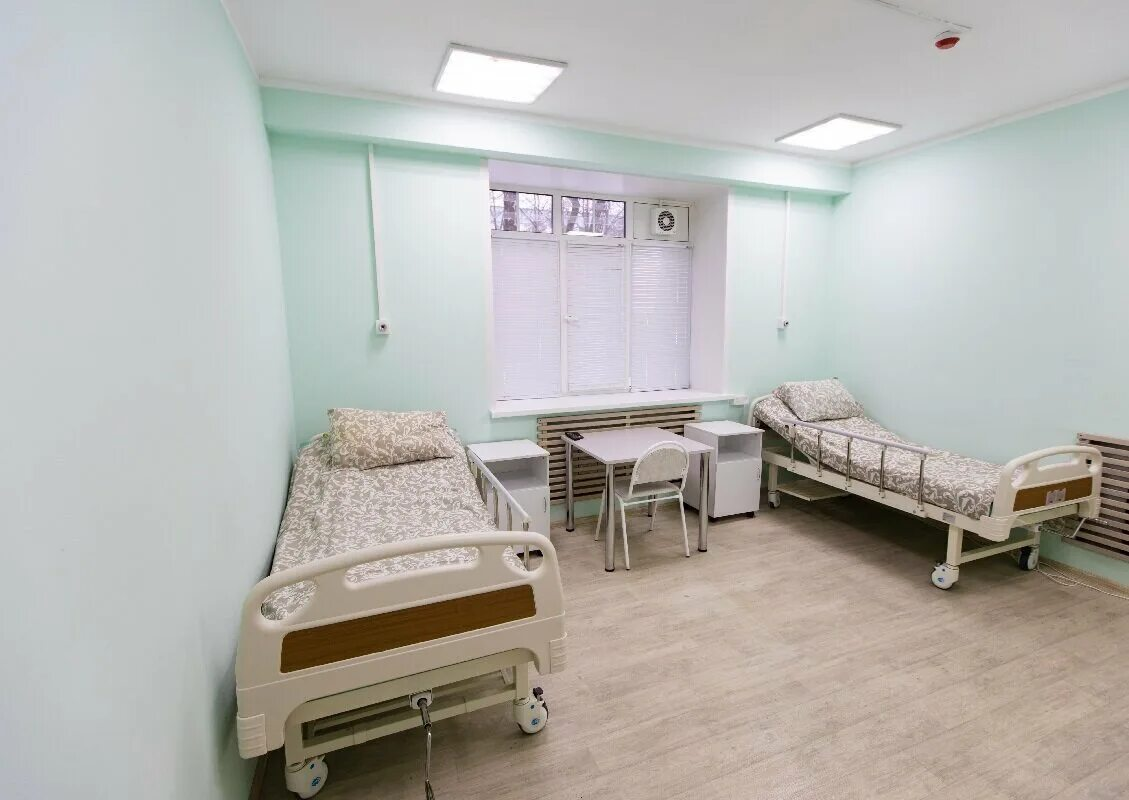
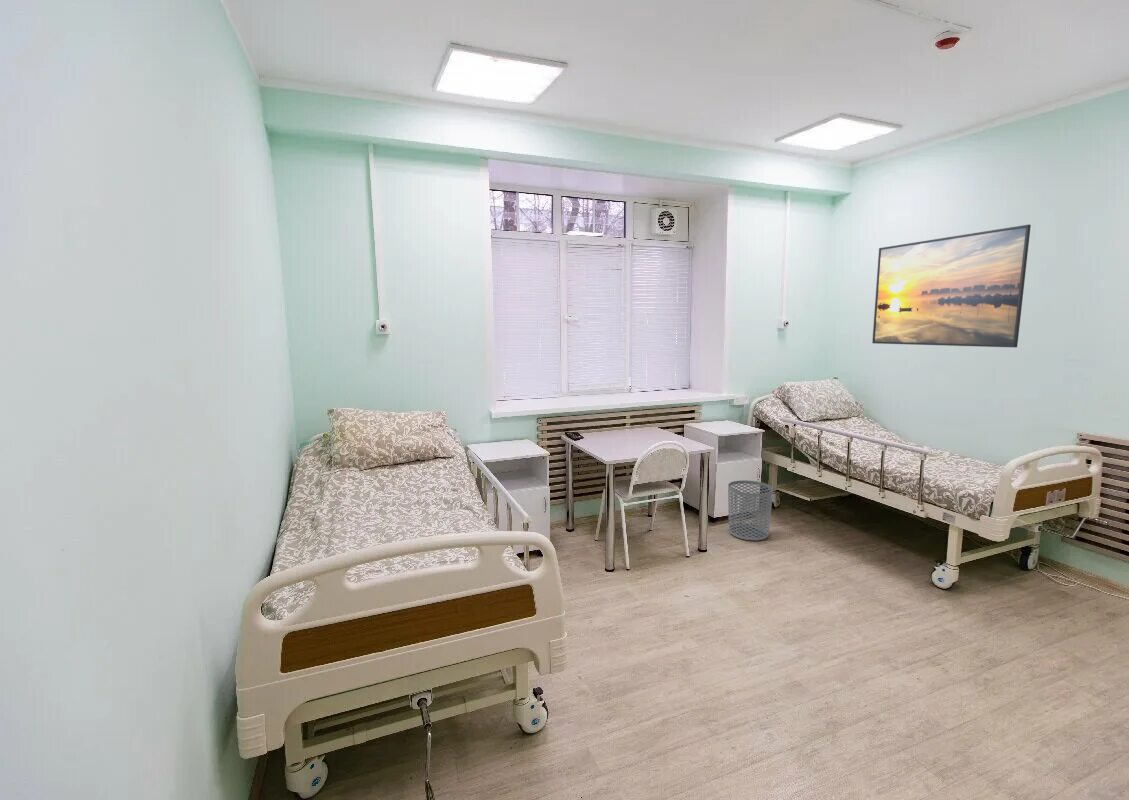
+ waste bin [727,479,774,542]
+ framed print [871,224,1032,348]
